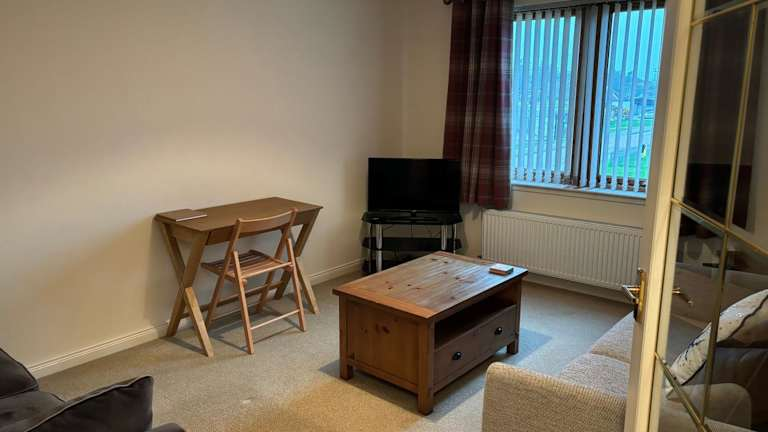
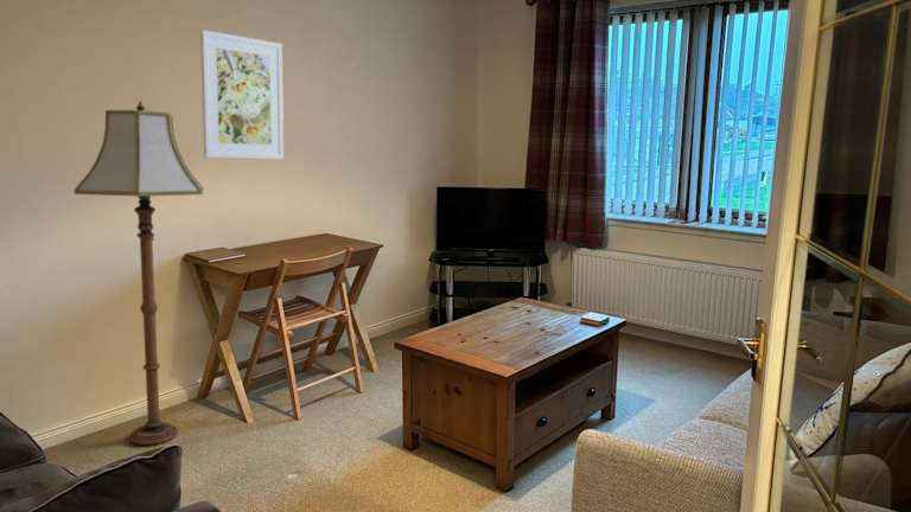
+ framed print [199,28,285,160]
+ floor lamp [74,100,204,446]
